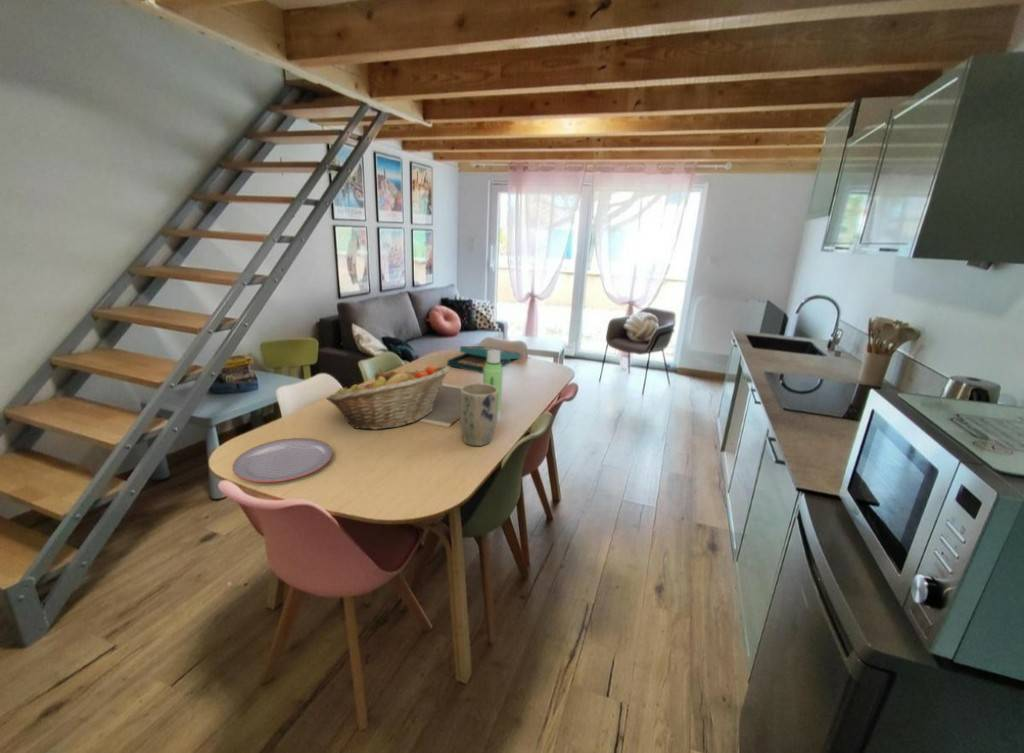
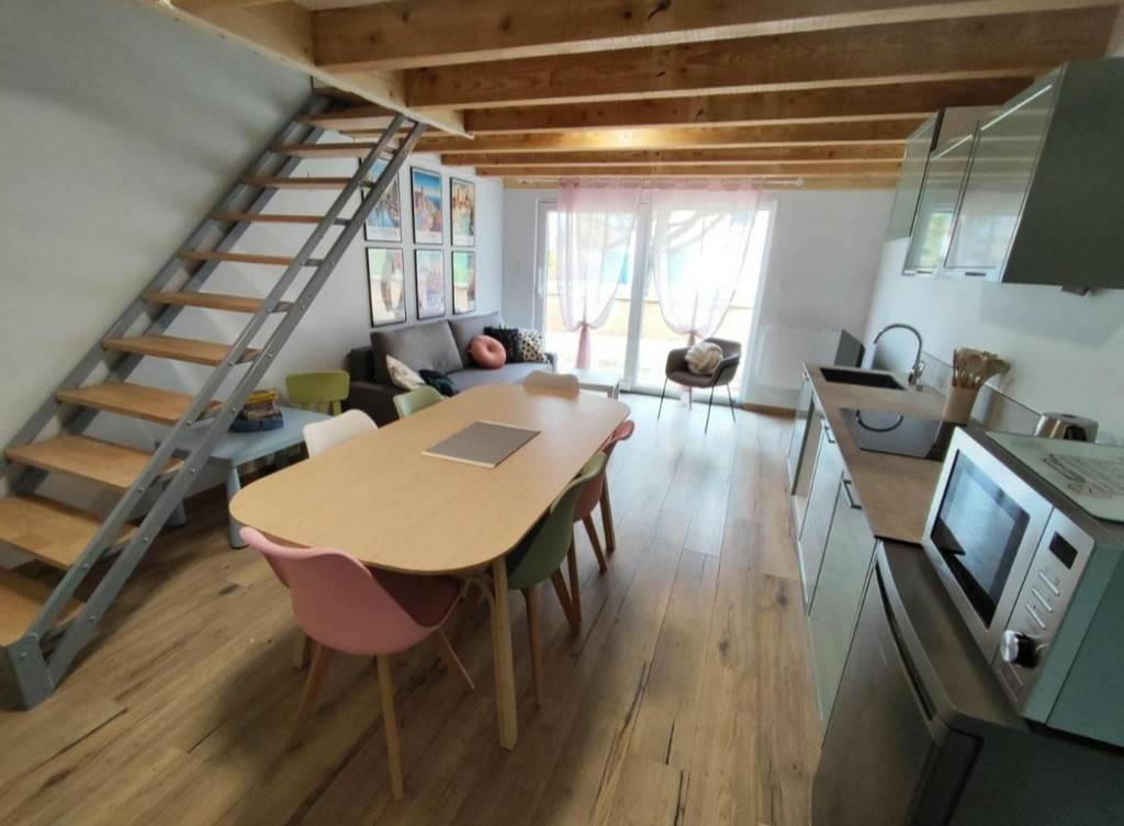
- fruit basket [325,364,452,431]
- water bottle [482,350,504,423]
- plate [232,437,334,483]
- board game [447,345,522,374]
- plant pot [458,382,498,447]
